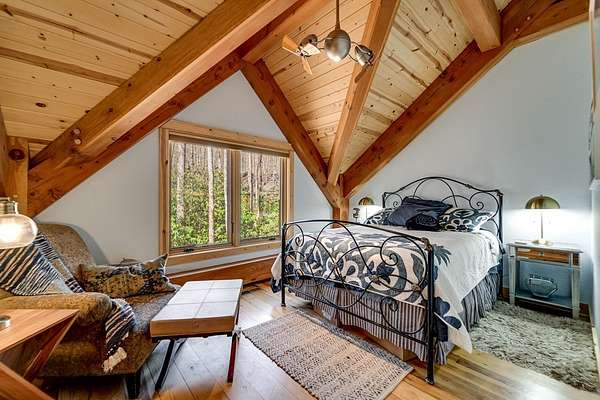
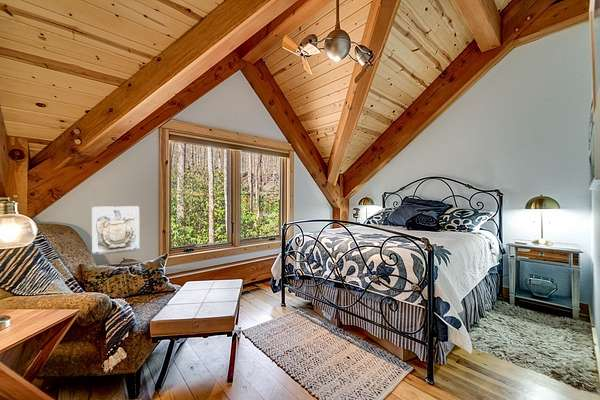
+ wall sculpture [91,205,140,256]
